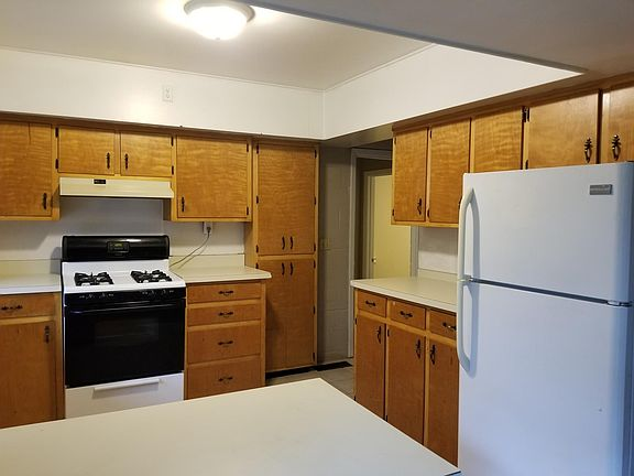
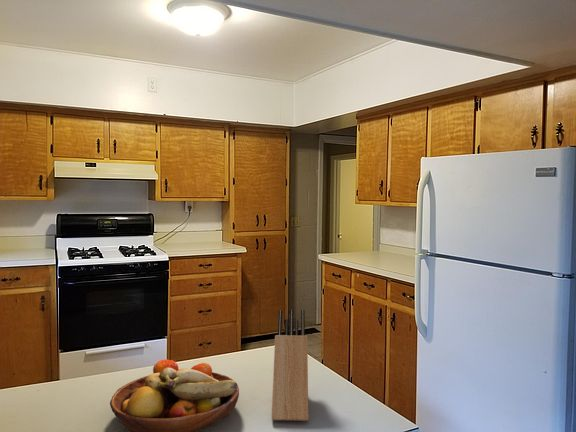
+ fruit bowl [109,358,240,432]
+ knife block [271,309,309,422]
